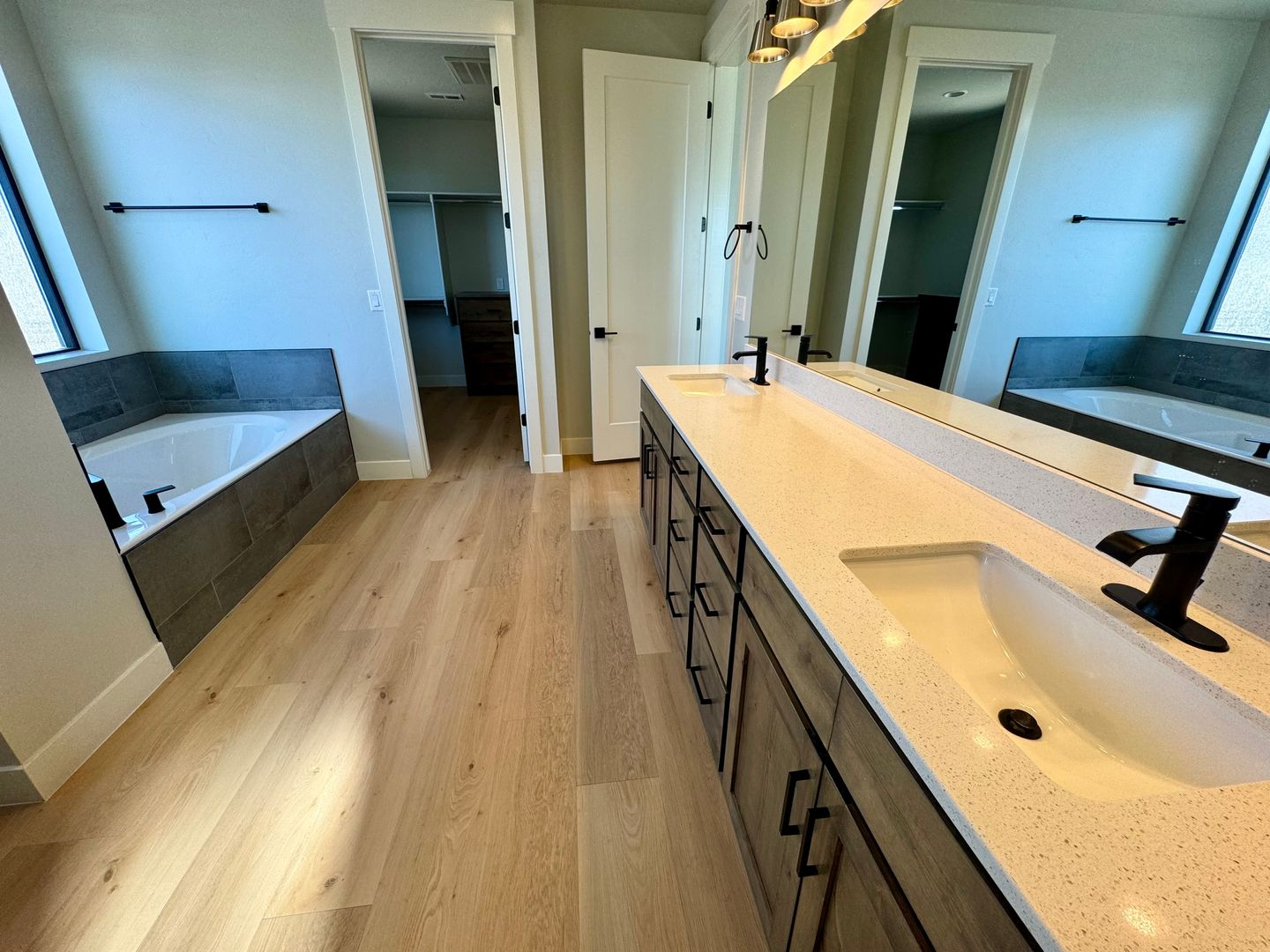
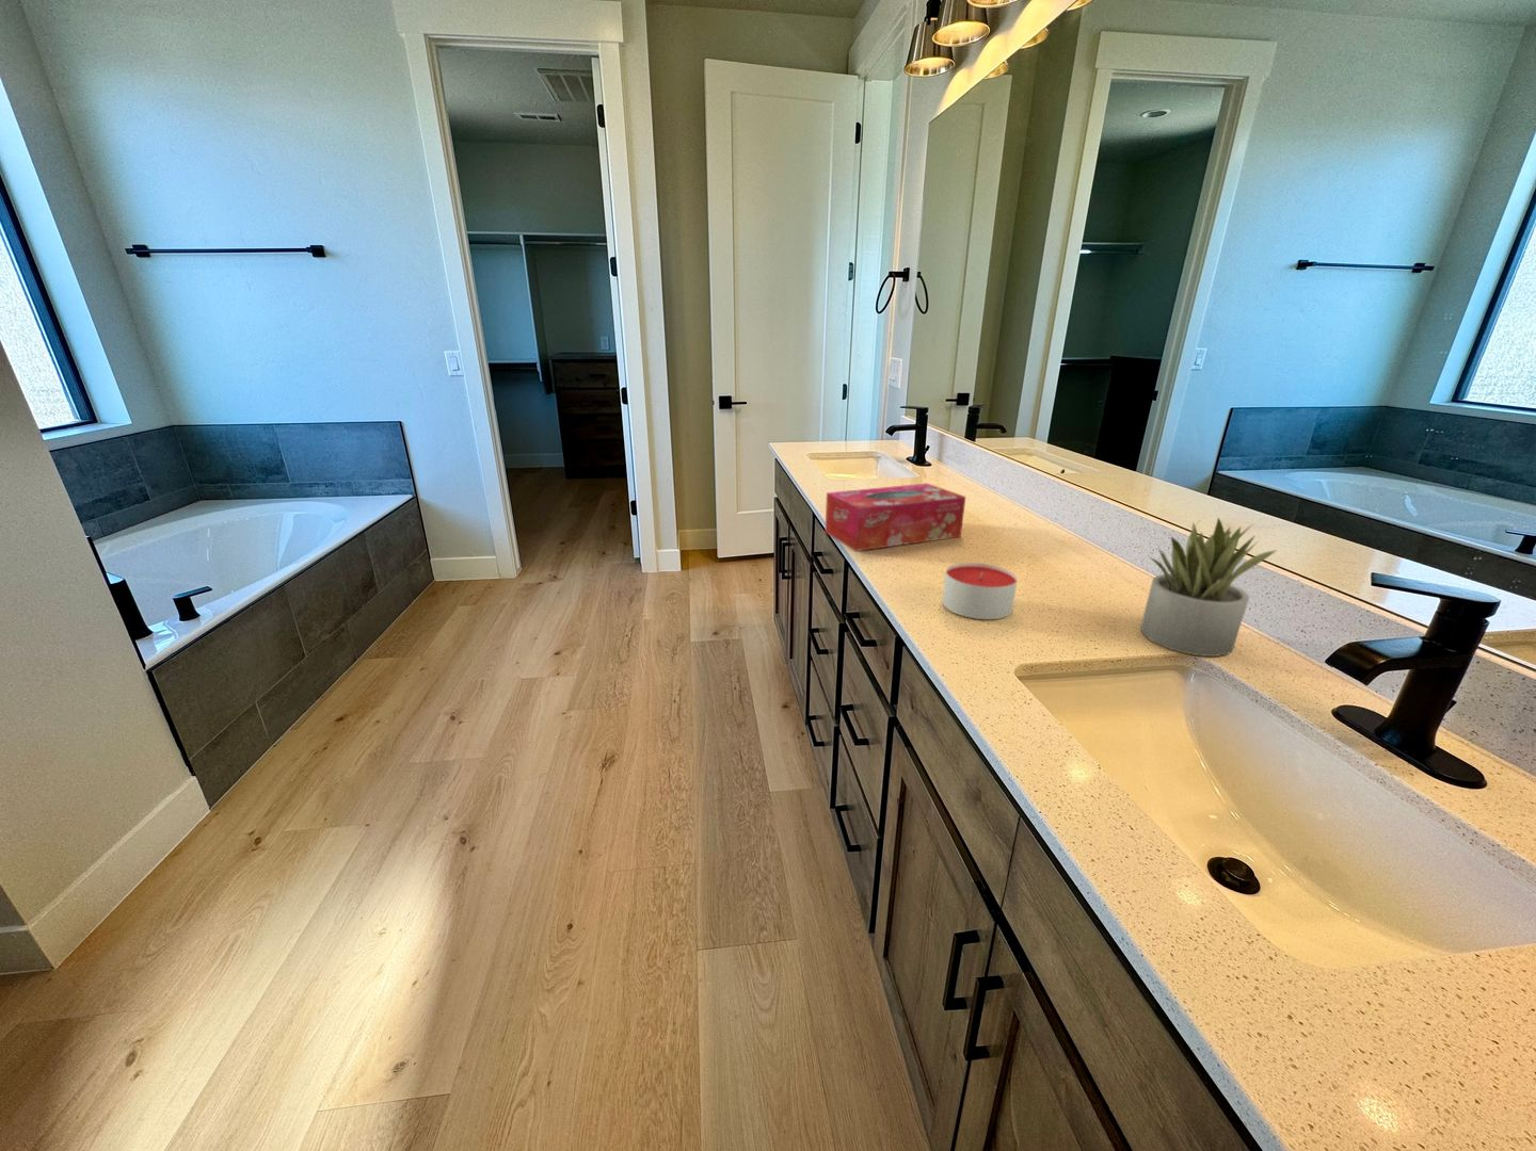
+ candle [941,562,1018,620]
+ succulent plant [1139,517,1278,658]
+ tissue box [824,482,966,553]
